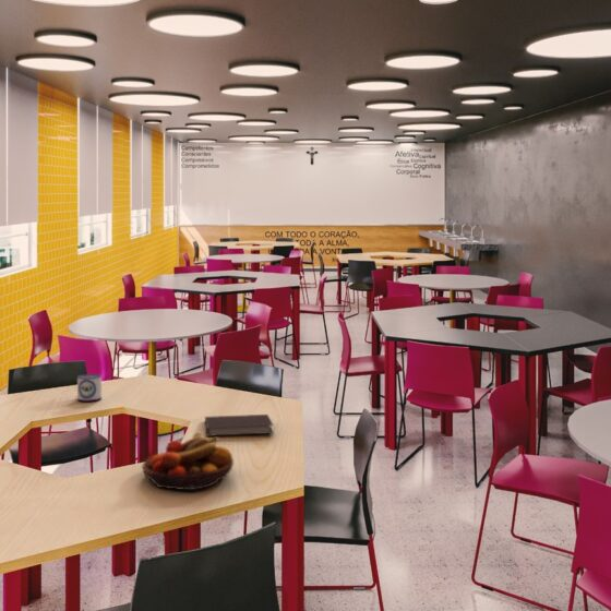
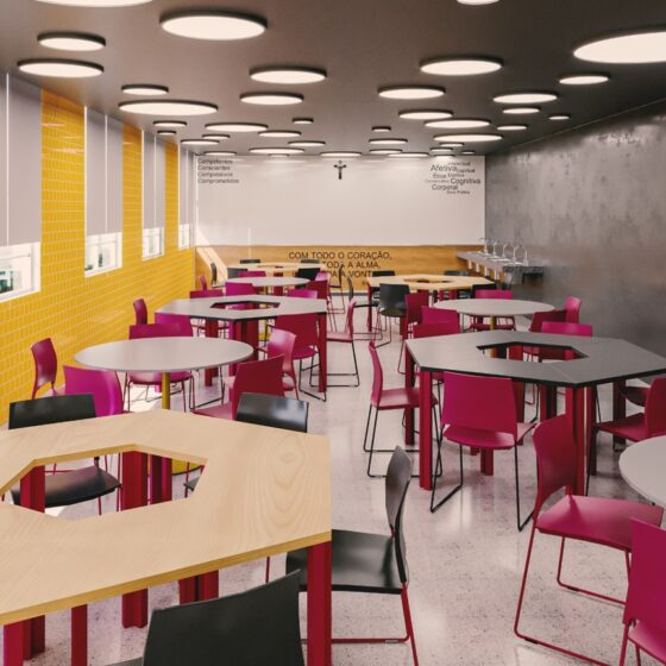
- notebook [204,414,275,438]
- fruit bowl [142,430,235,491]
- mug [76,373,103,403]
